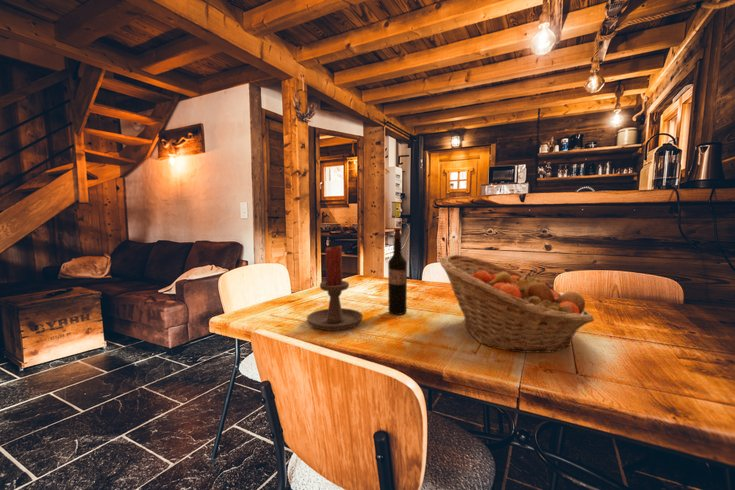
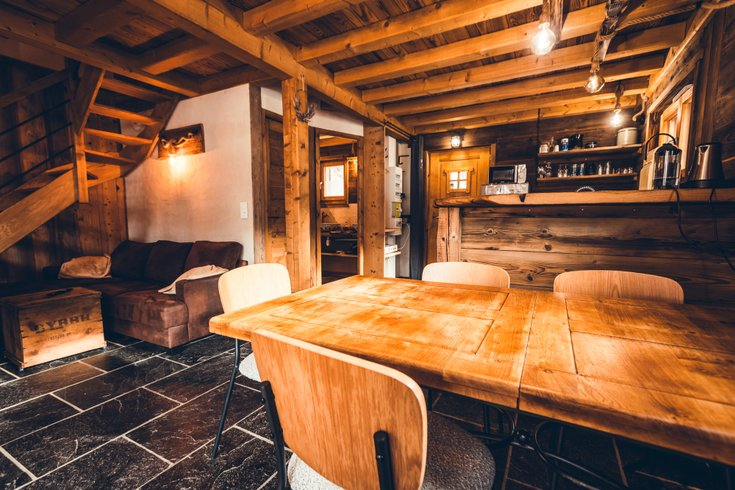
- candle holder [306,245,364,331]
- fruit basket [439,254,595,354]
- wine bottle [387,227,408,315]
